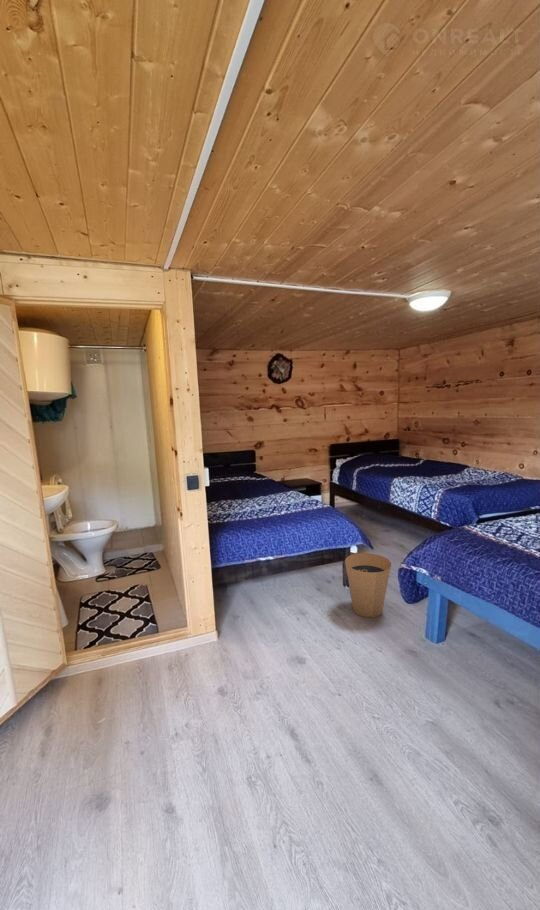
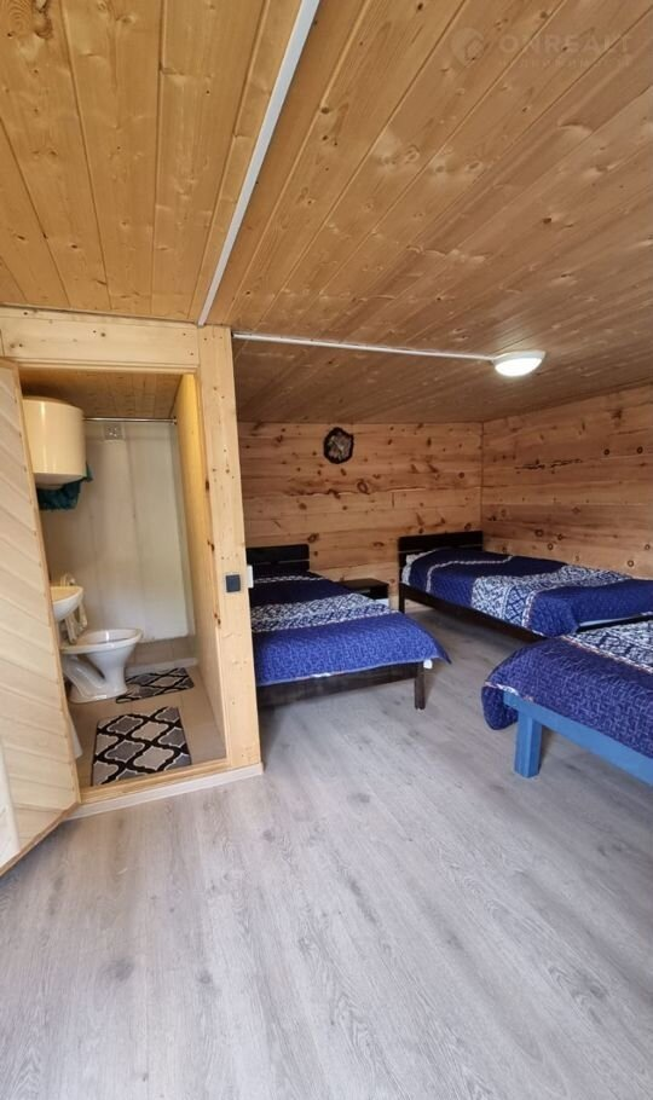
- trash can [344,552,392,618]
